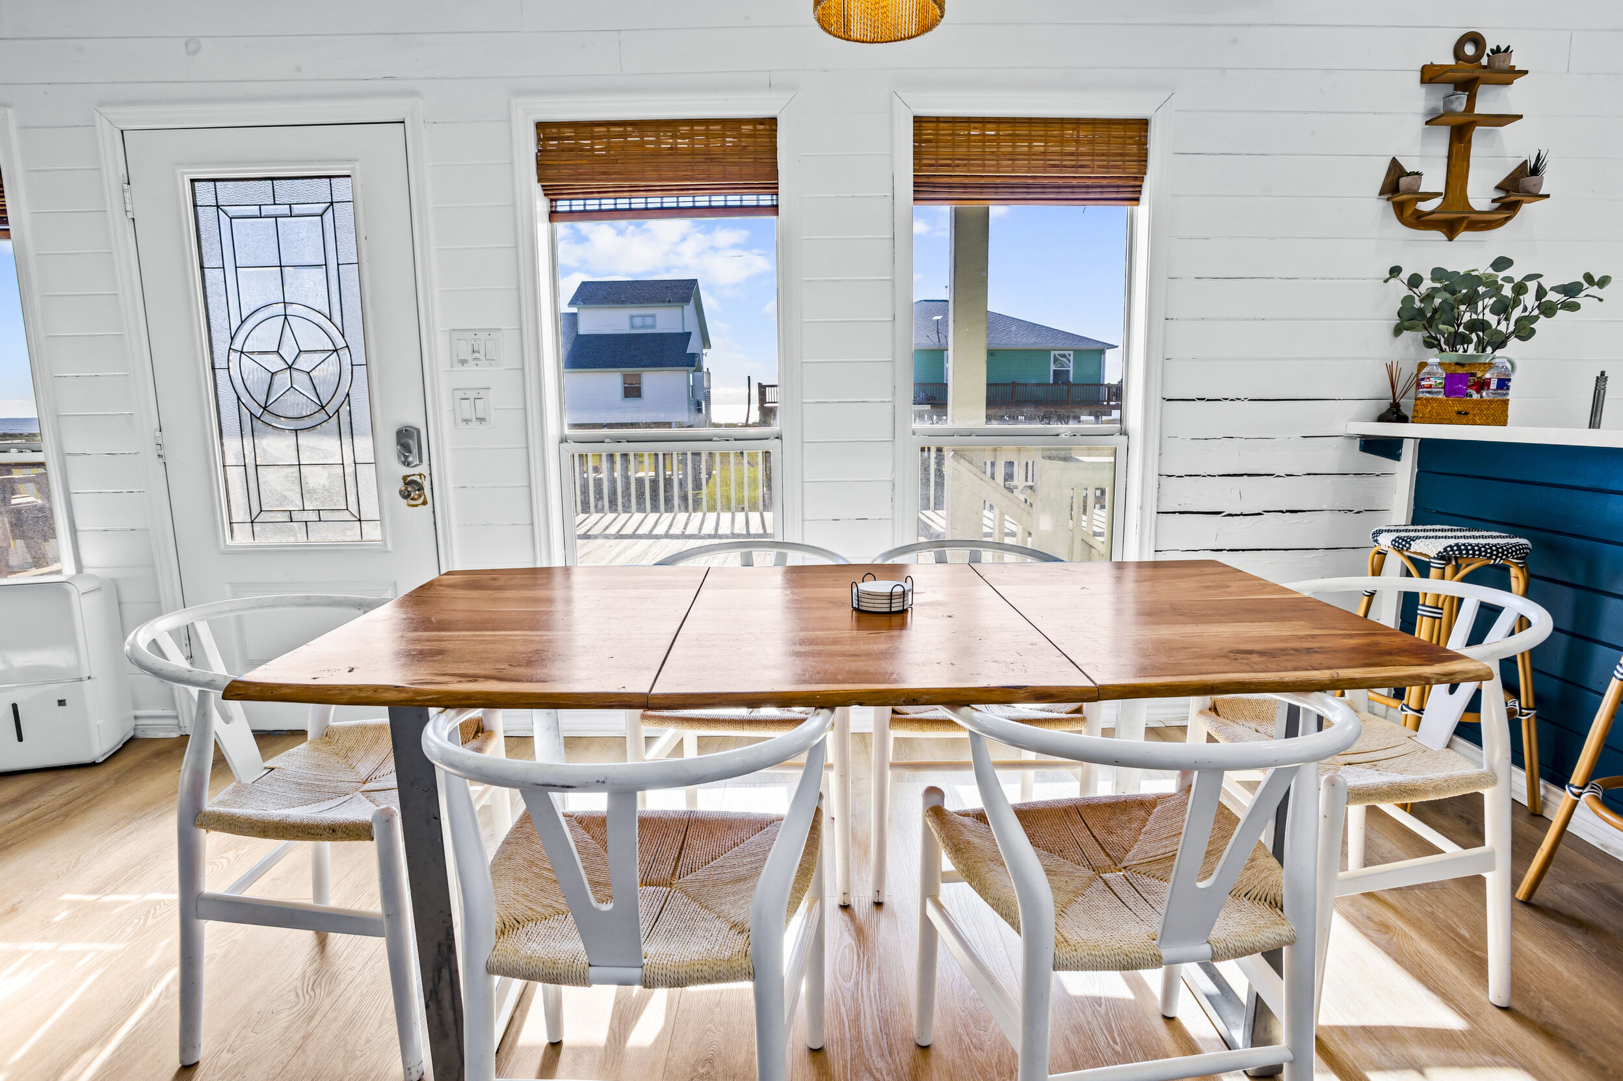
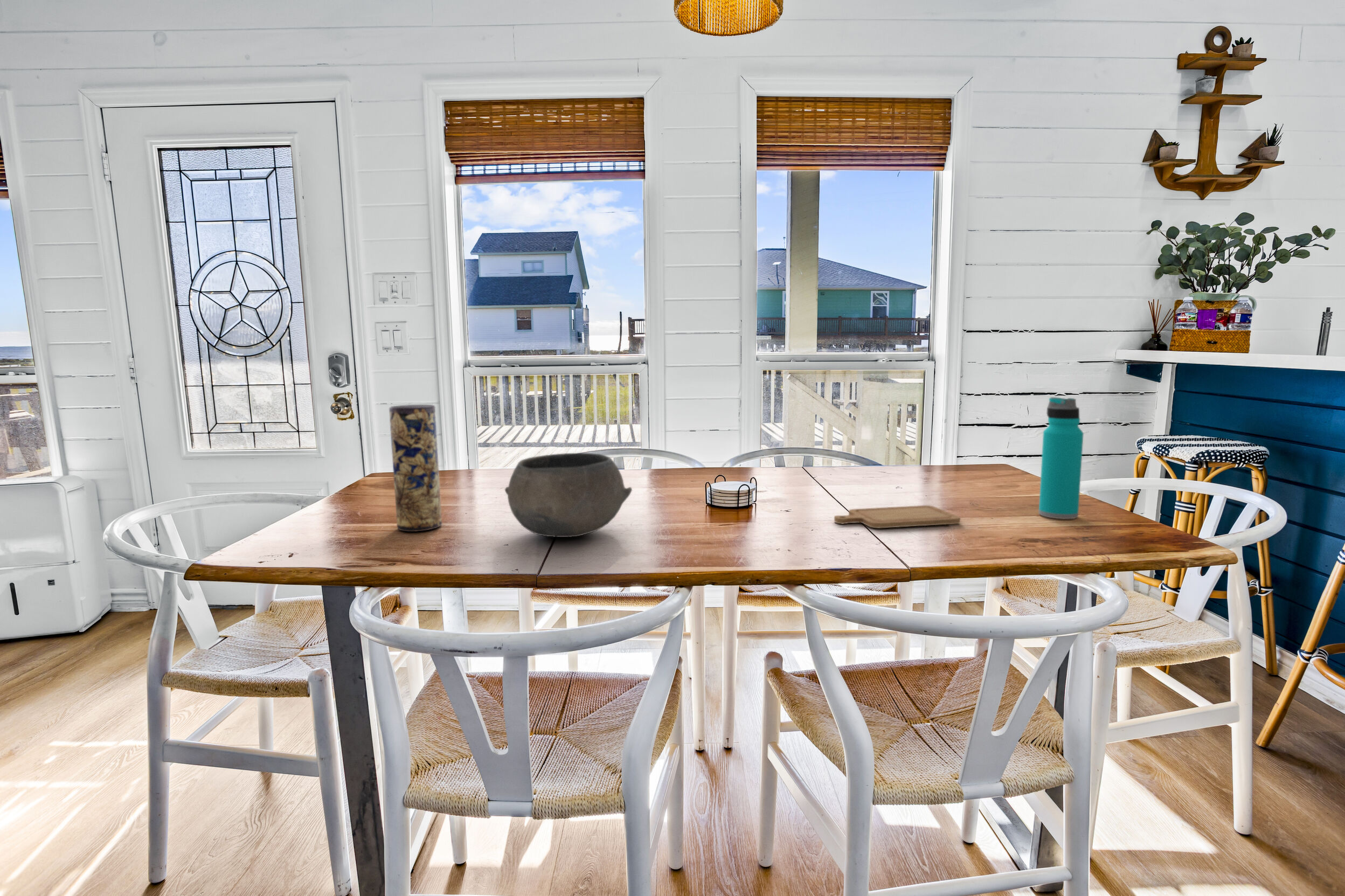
+ bowl [504,453,633,538]
+ vase [389,404,442,532]
+ water bottle [1038,397,1084,519]
+ chopping board [834,505,961,529]
